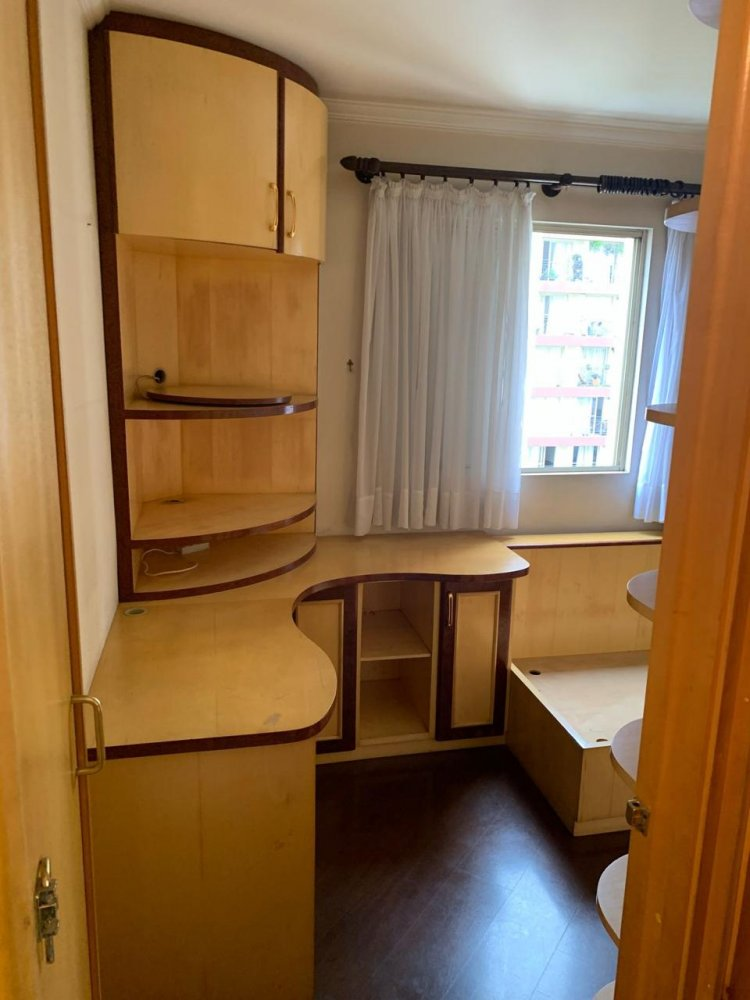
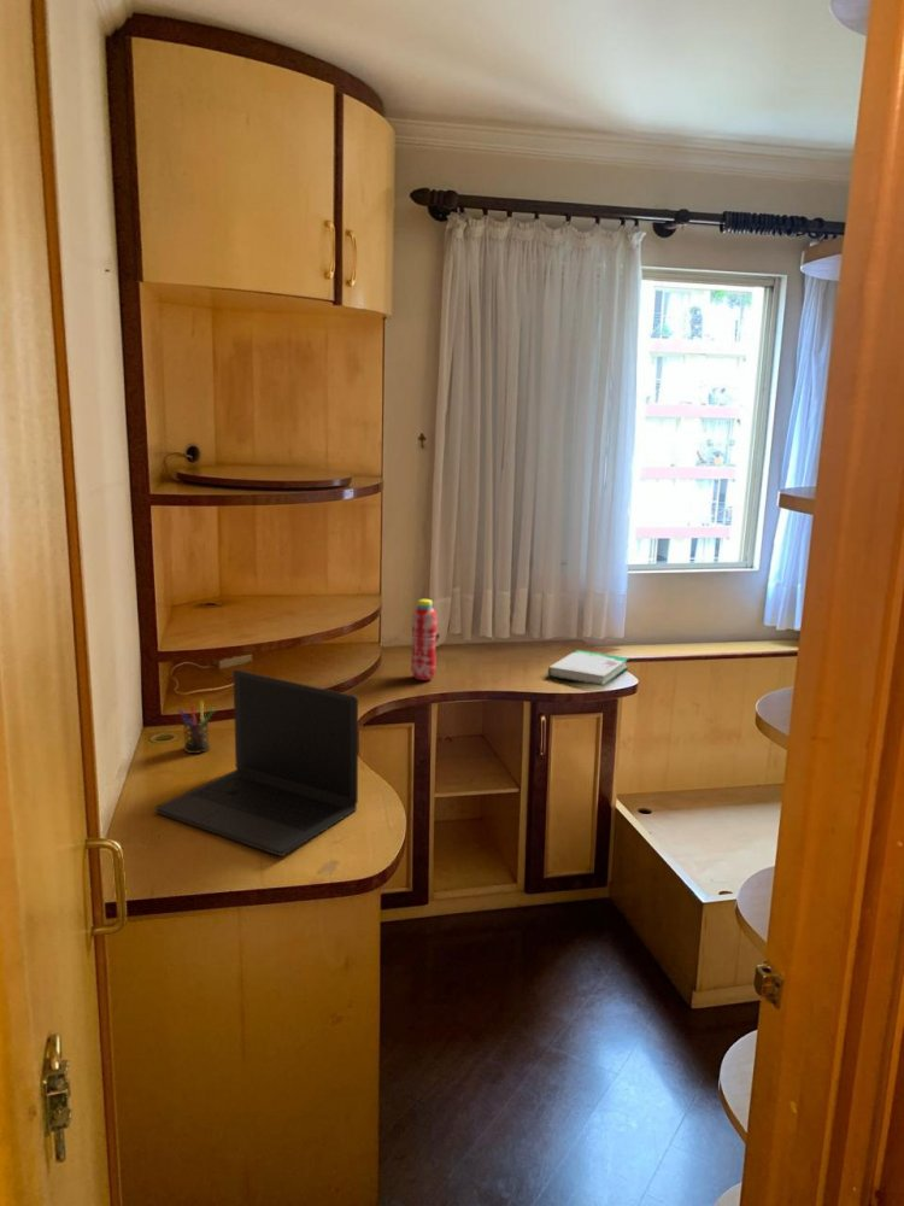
+ book [547,649,629,687]
+ laptop [154,669,359,857]
+ water bottle [410,598,441,681]
+ pen holder [177,699,216,755]
